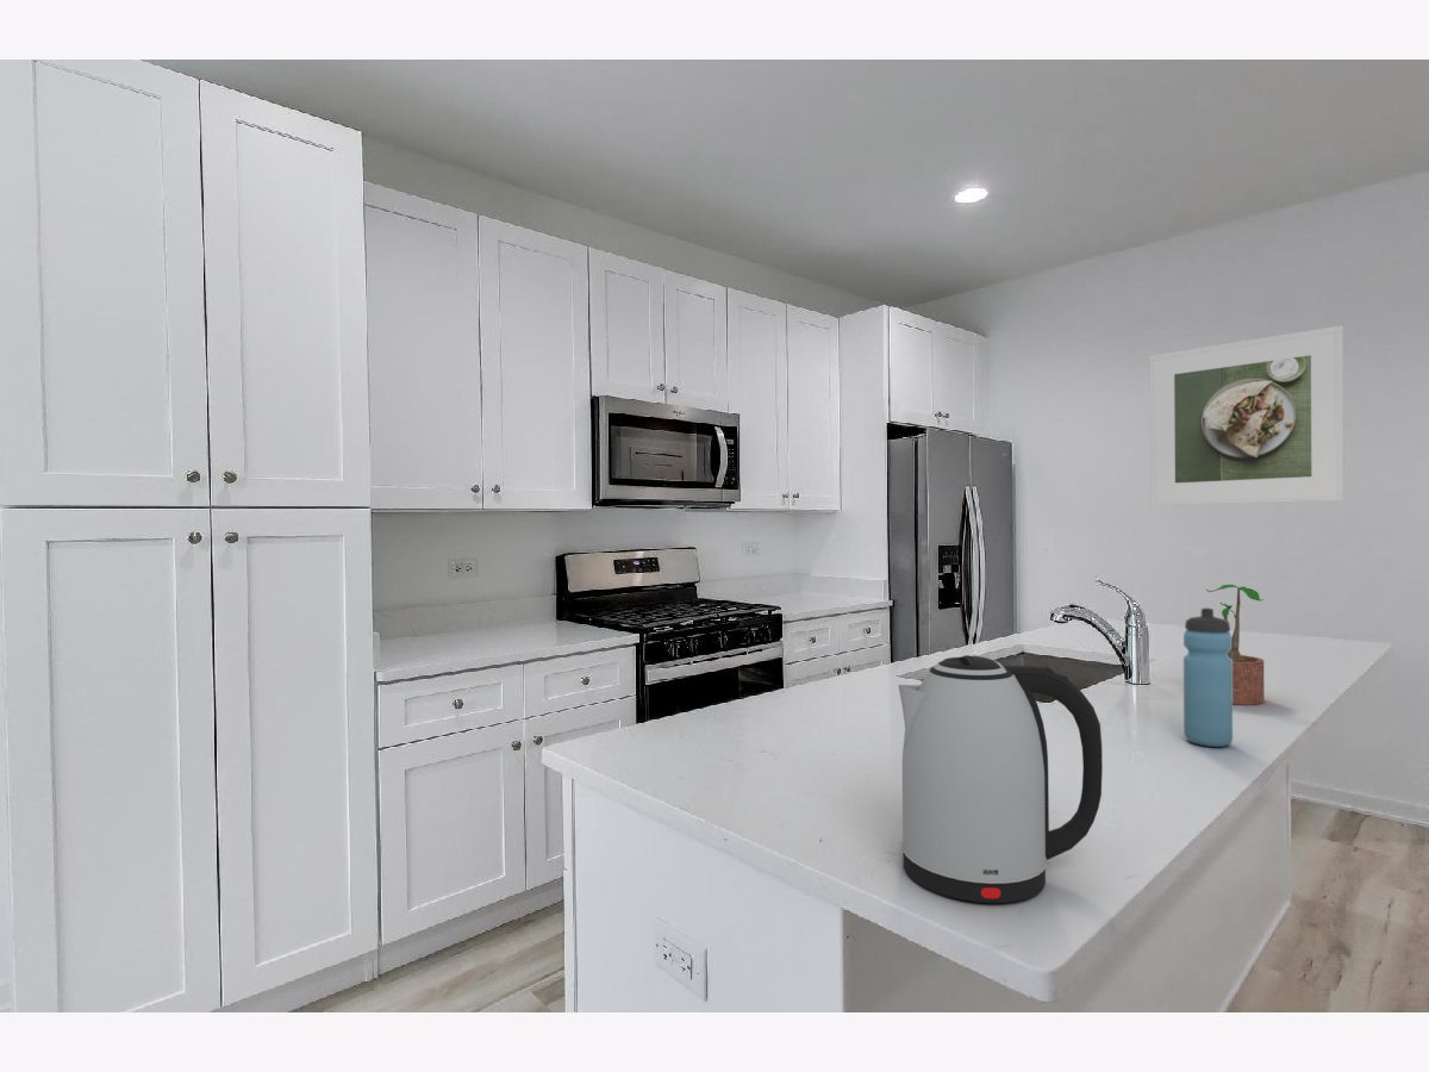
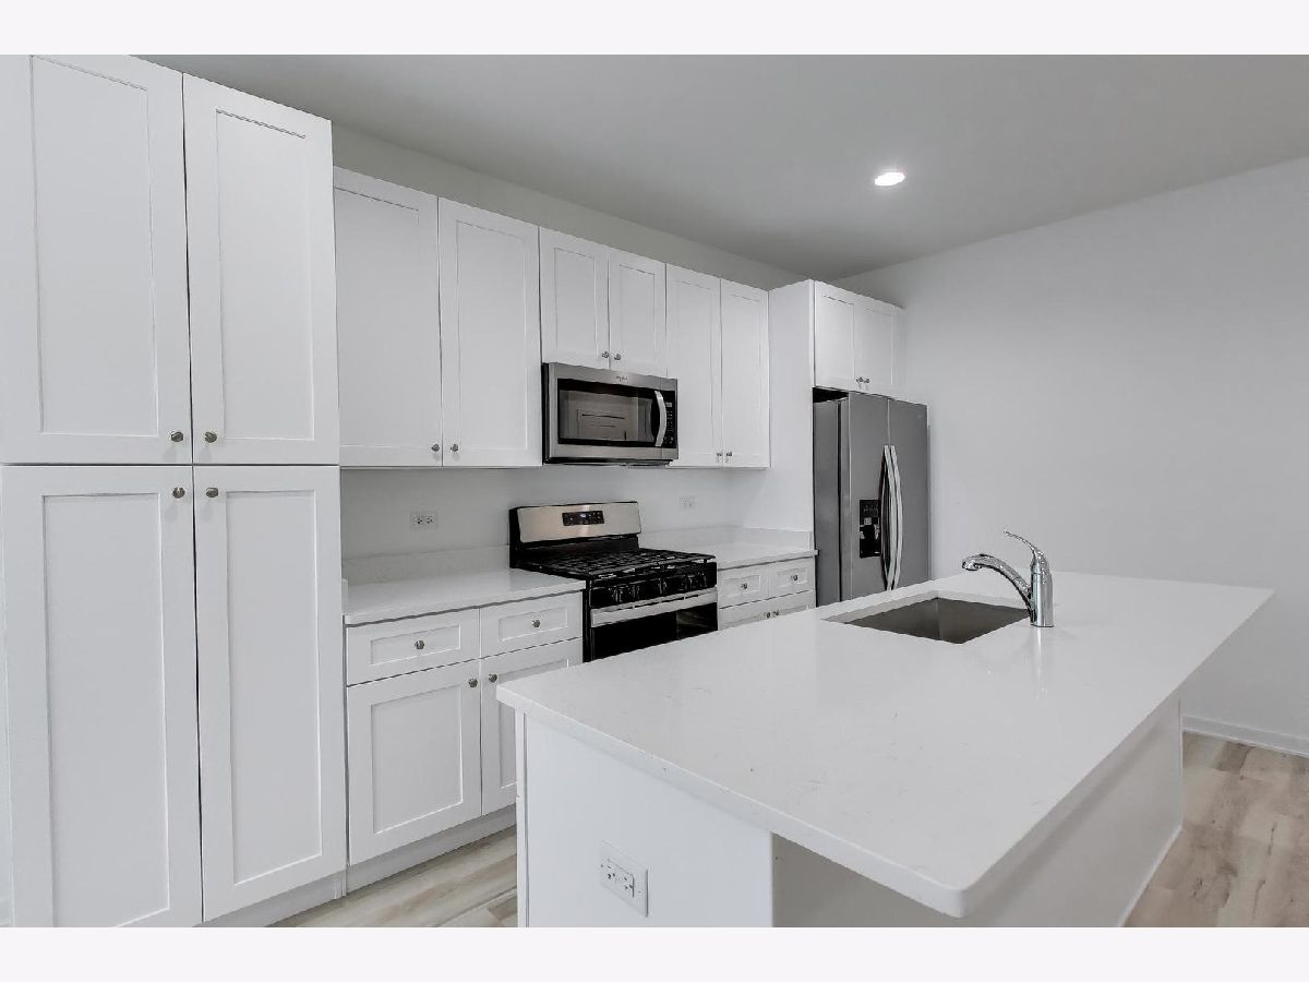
- potted plant [1205,584,1266,706]
- kettle [897,654,1104,904]
- water bottle [1182,606,1234,748]
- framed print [1148,324,1346,507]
